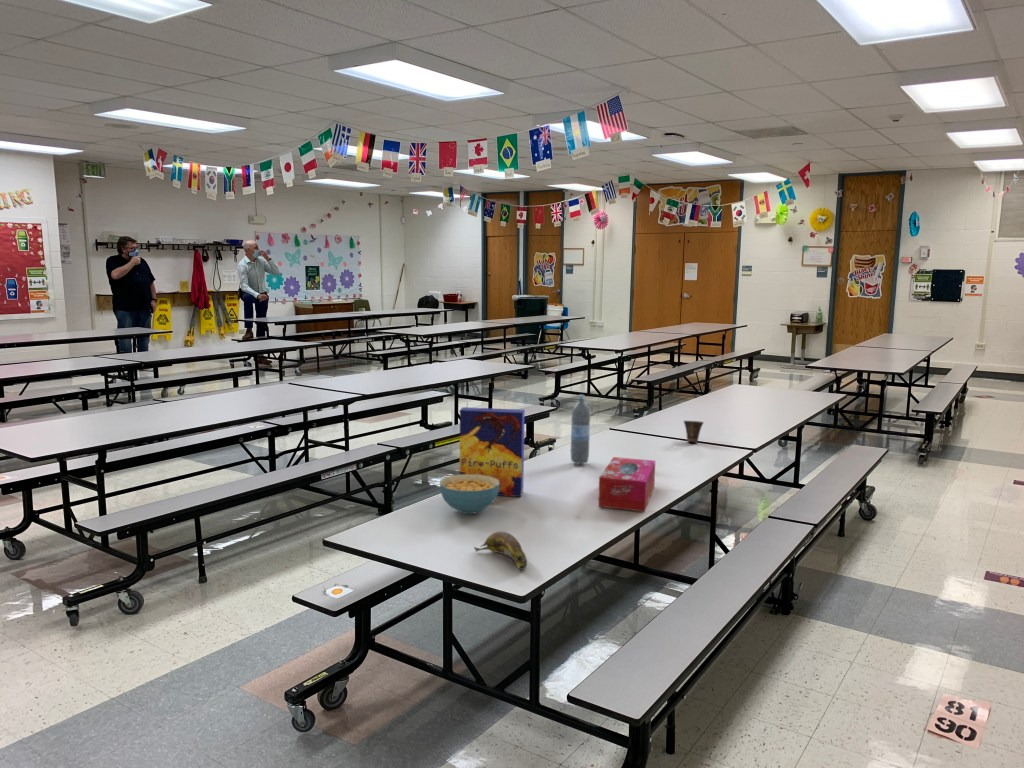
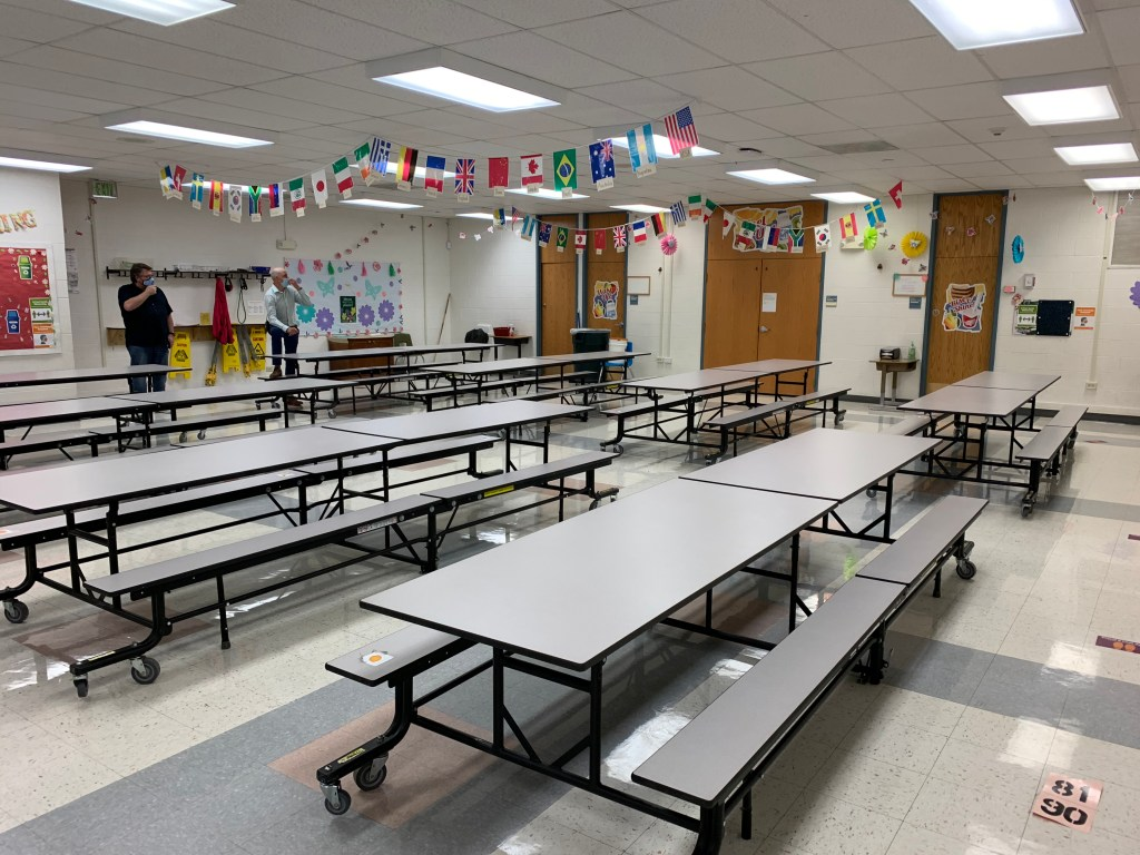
- cup [683,420,705,443]
- cereal box [459,406,526,498]
- tissue box [597,456,656,513]
- cereal bowl [439,474,500,515]
- water bottle [570,394,591,465]
- banana [473,530,528,571]
